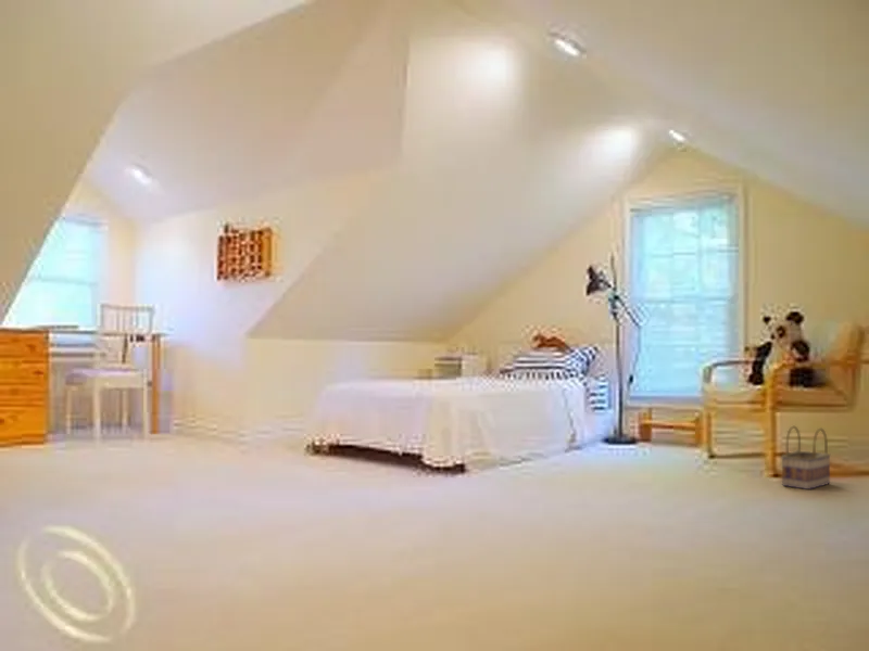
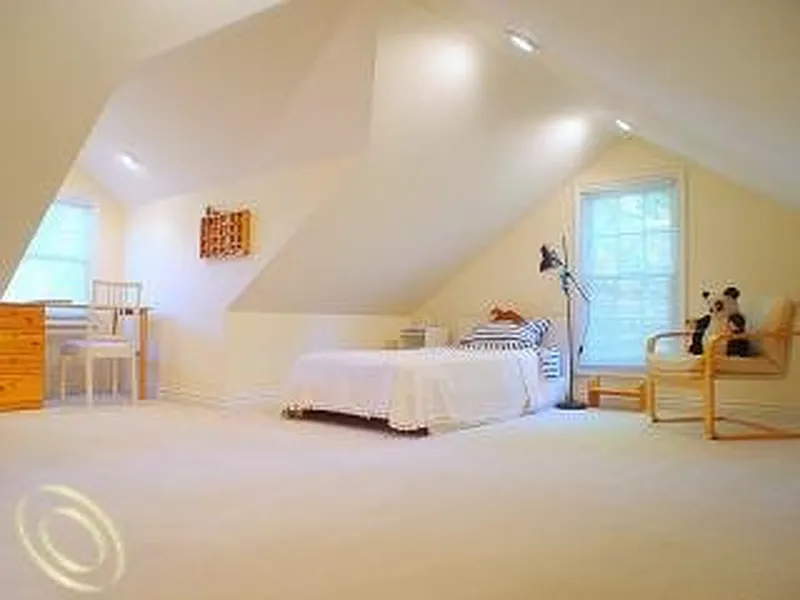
- basket [780,424,832,490]
